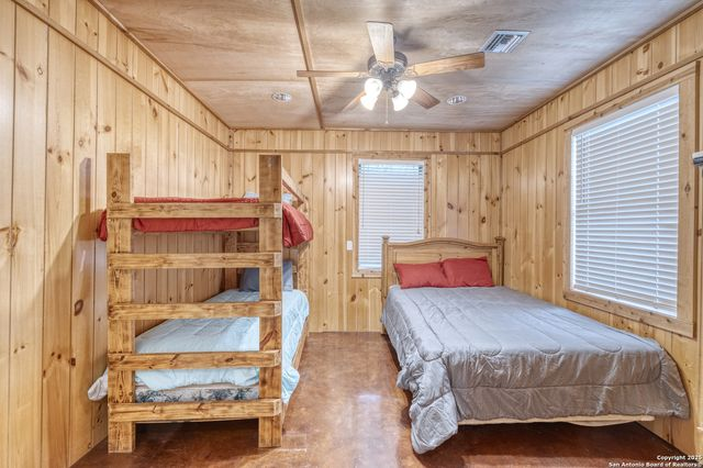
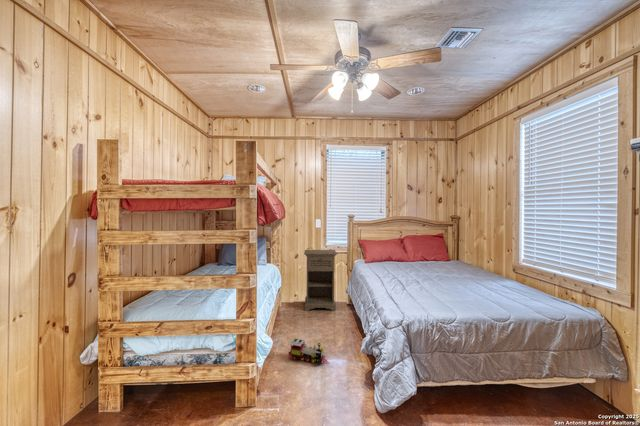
+ nightstand [303,249,338,312]
+ toy train [287,337,330,365]
